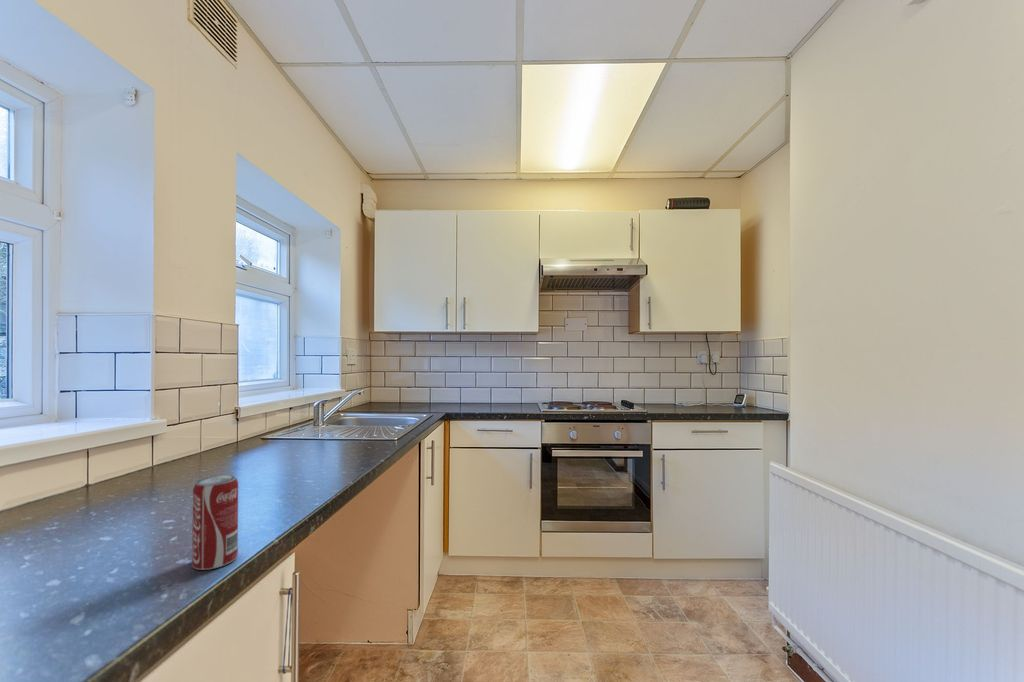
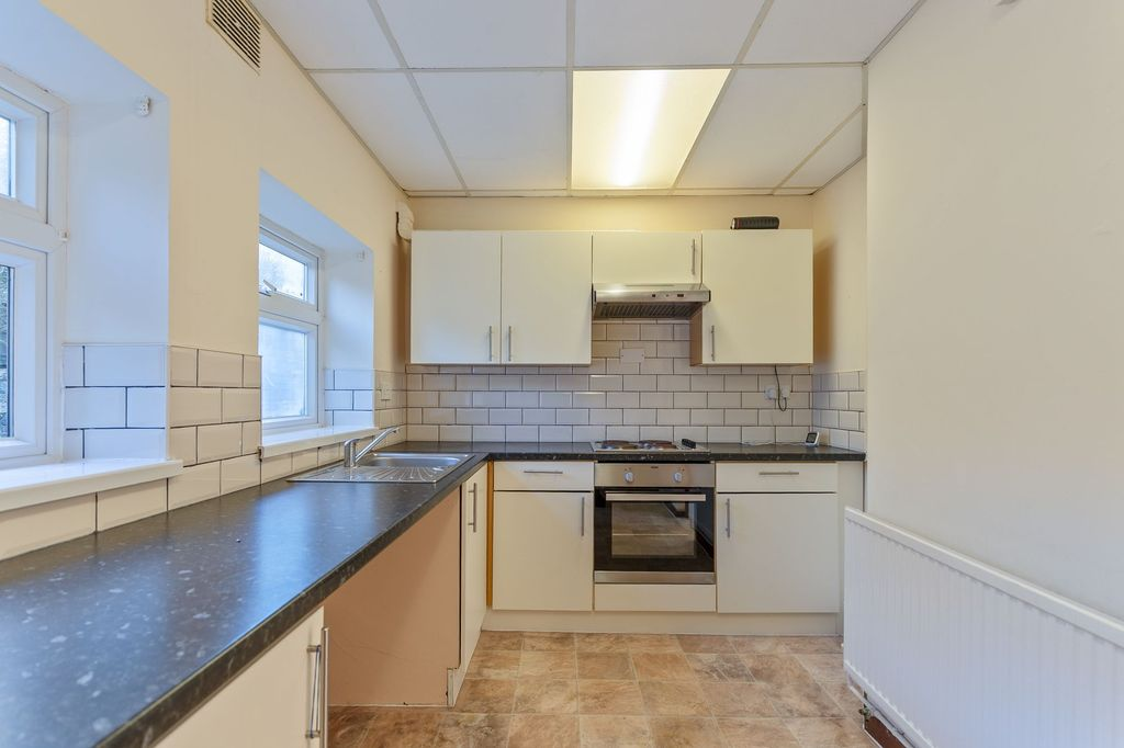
- beverage can [191,474,239,571]
